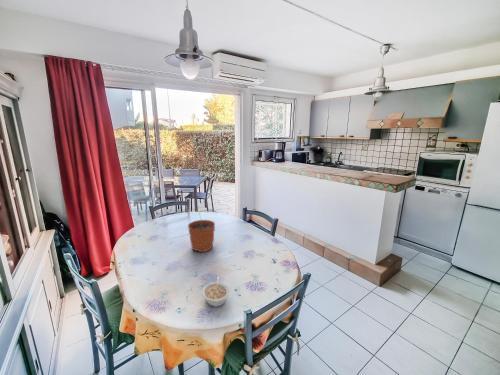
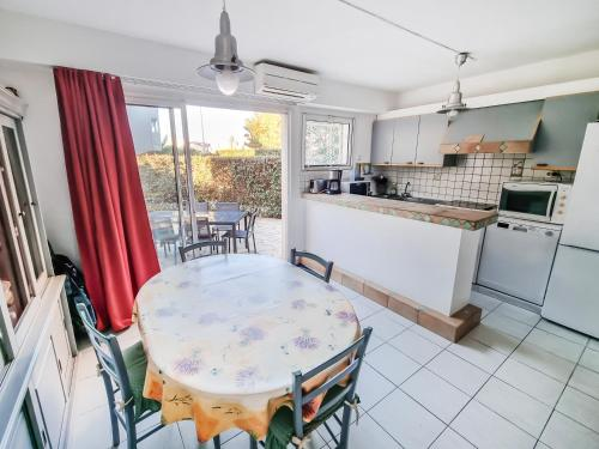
- plant pot [187,210,216,253]
- legume [201,276,230,308]
